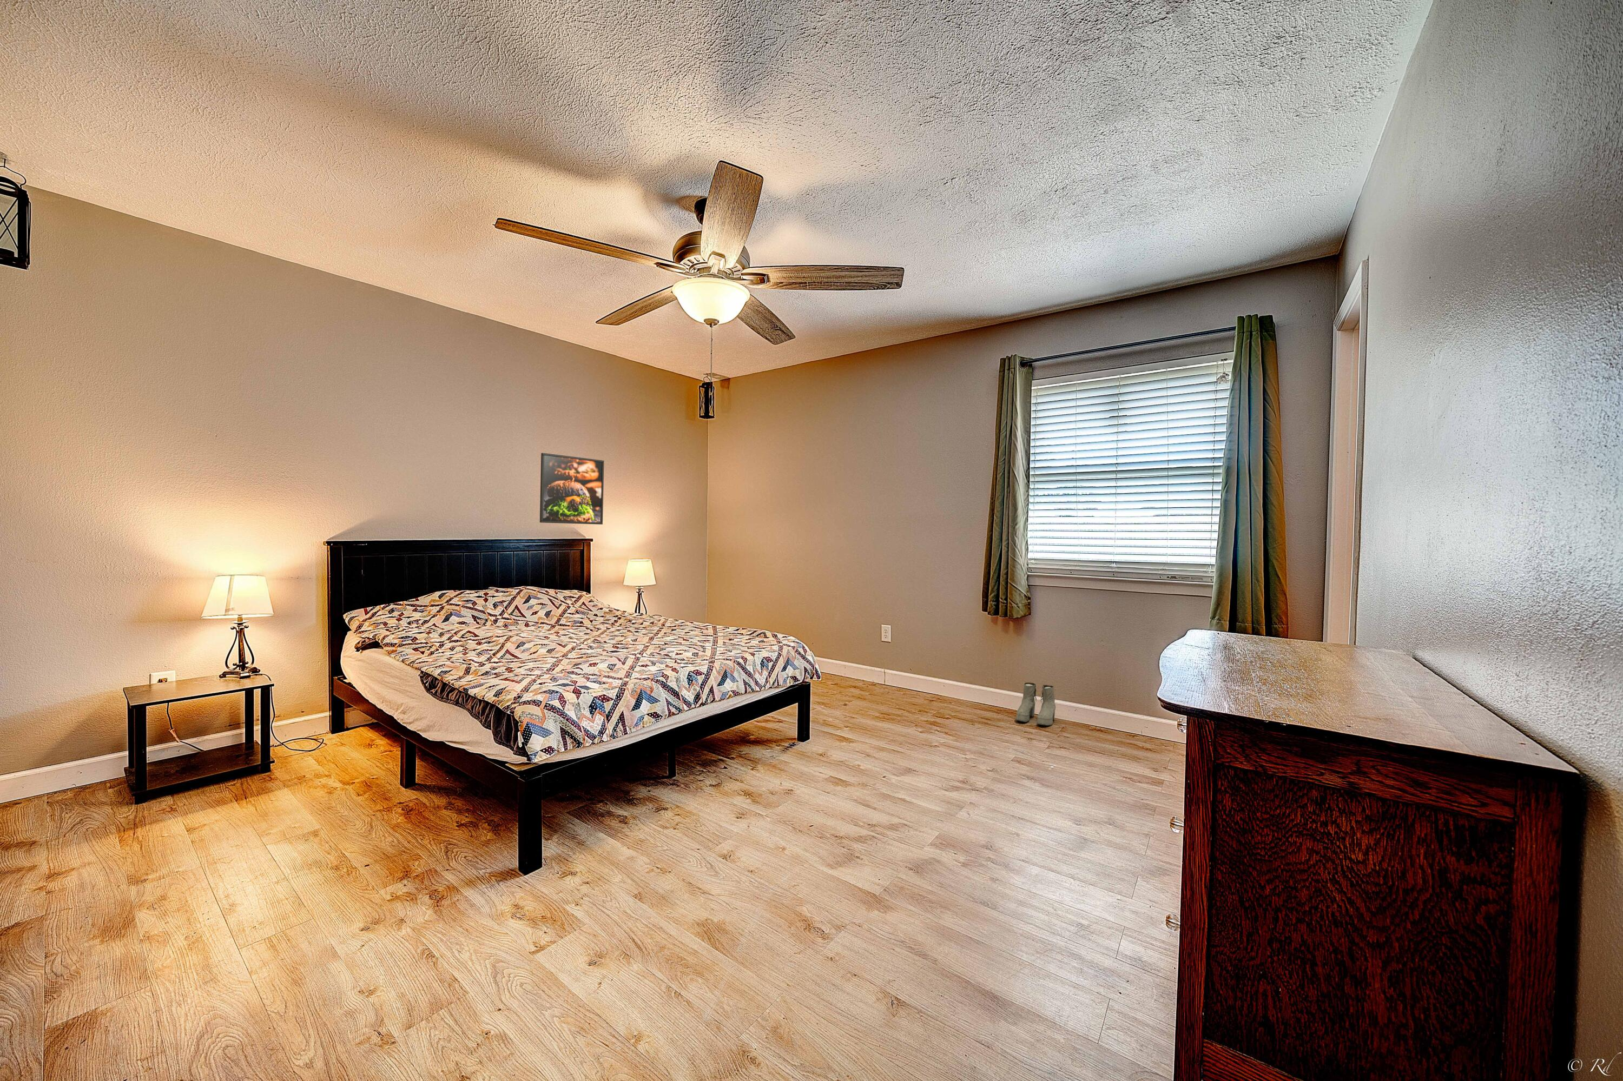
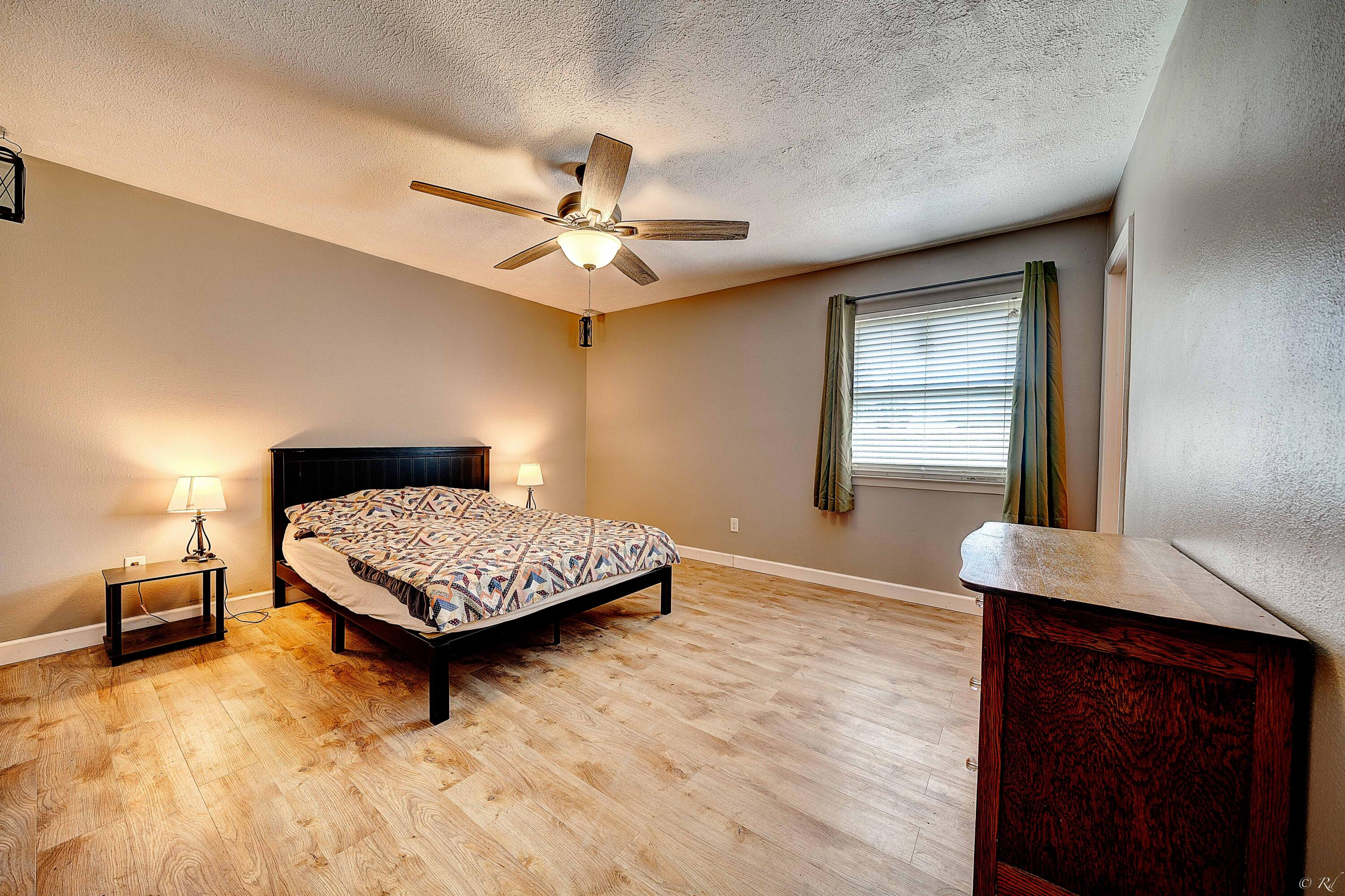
- boots [1016,682,1056,726]
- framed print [539,452,605,525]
